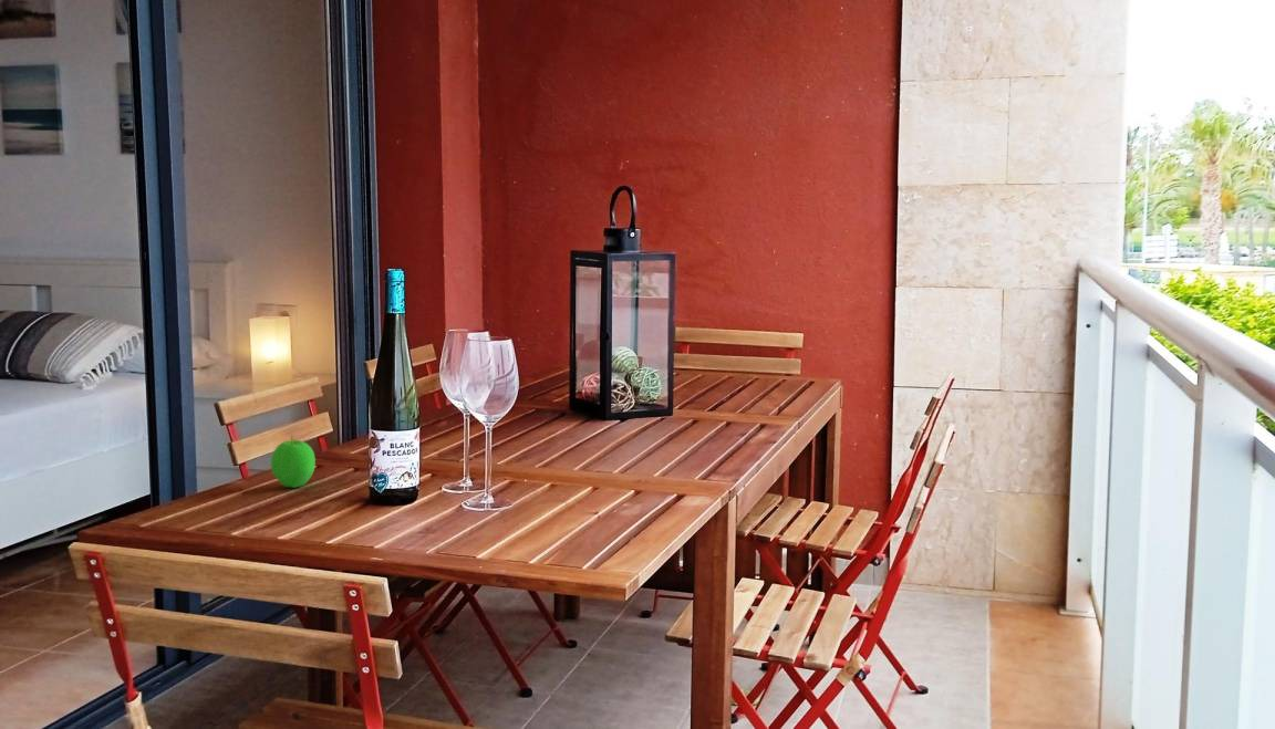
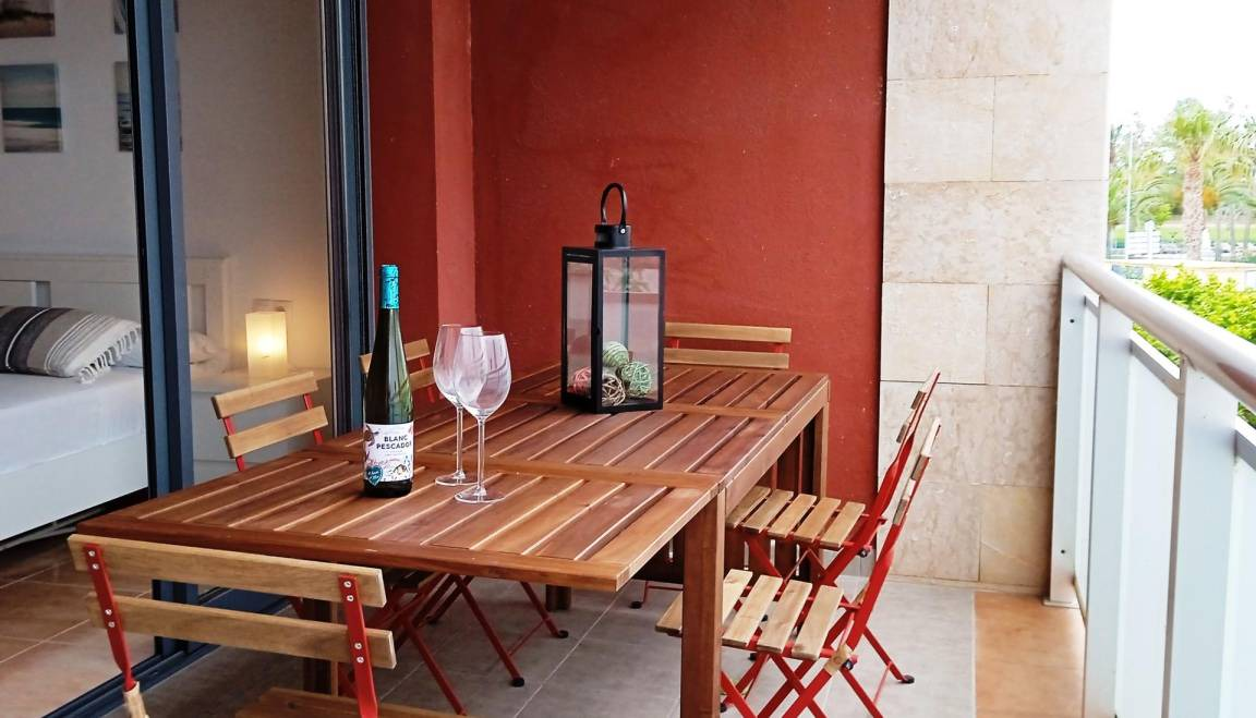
- apple [270,435,317,489]
